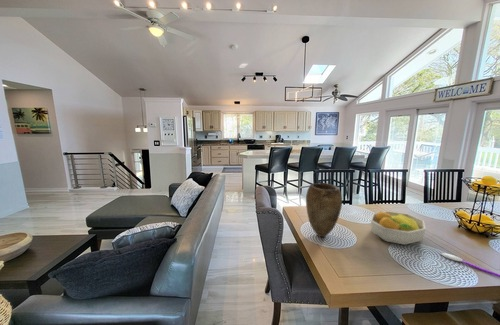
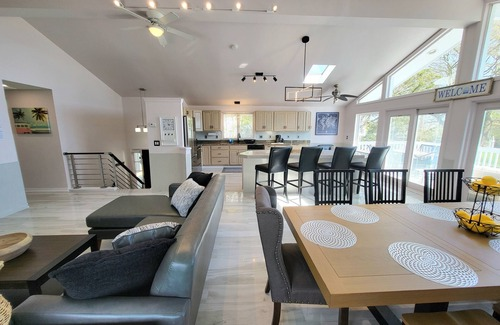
- spoon [440,252,500,278]
- fruit bowl [370,210,427,245]
- vase [305,182,343,239]
